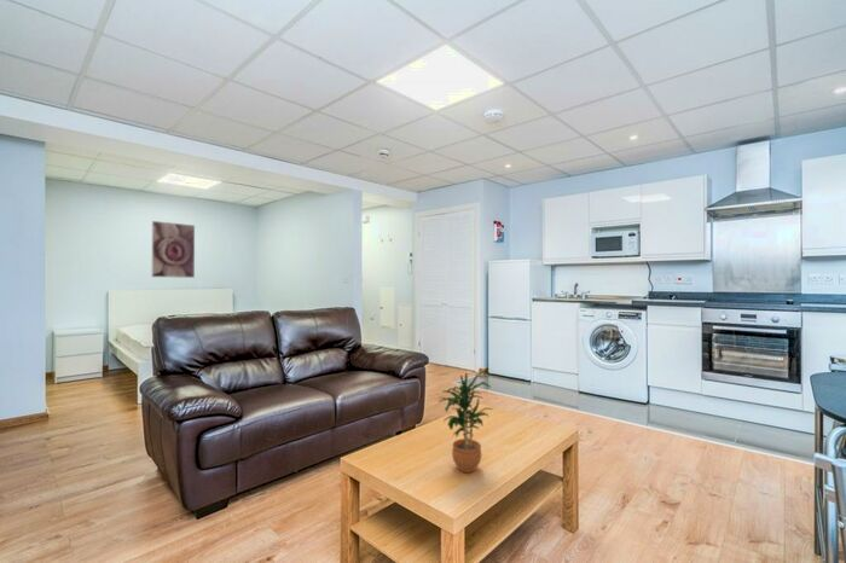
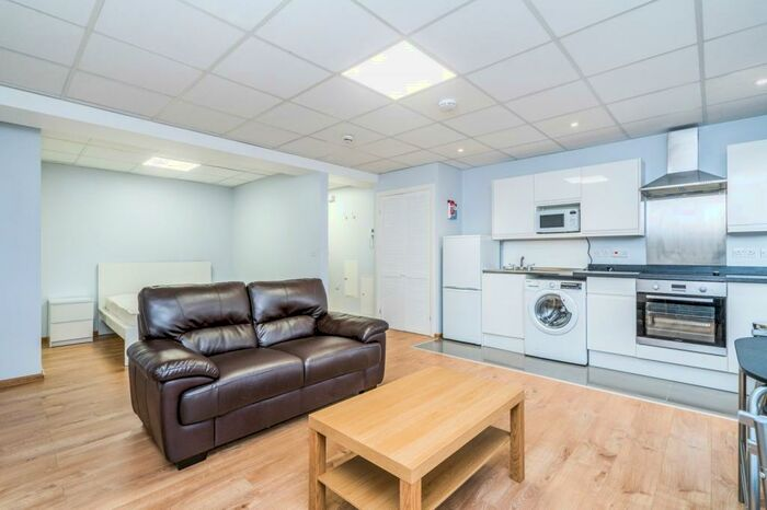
- potted plant [438,370,494,474]
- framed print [151,220,196,279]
